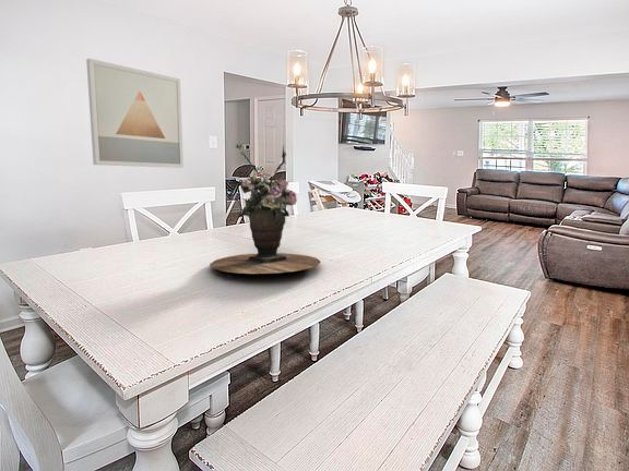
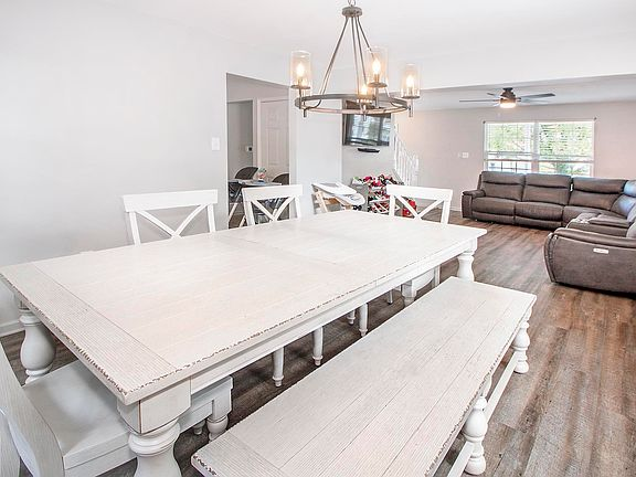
- wall art [85,58,185,169]
- flower arrangement [209,143,321,278]
